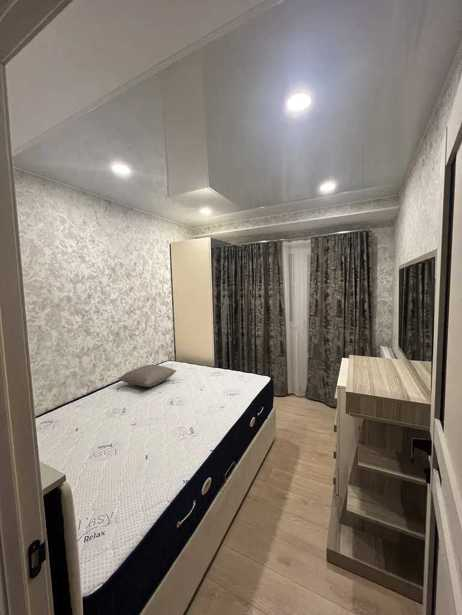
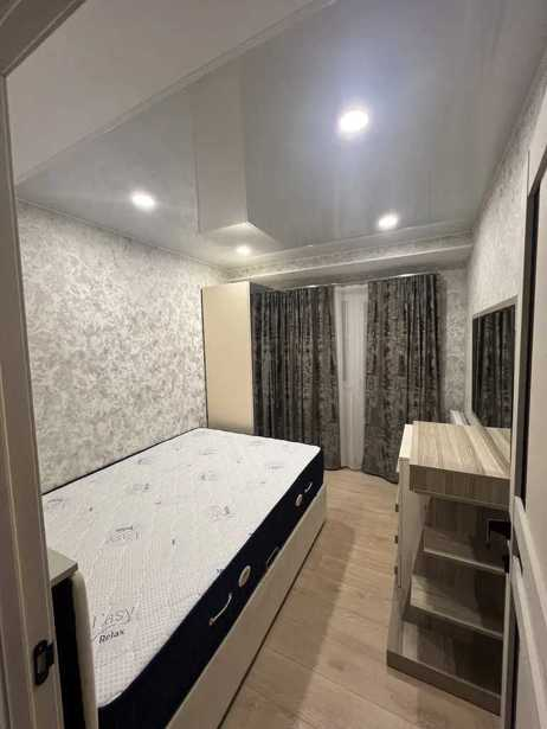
- pillow [117,364,178,388]
